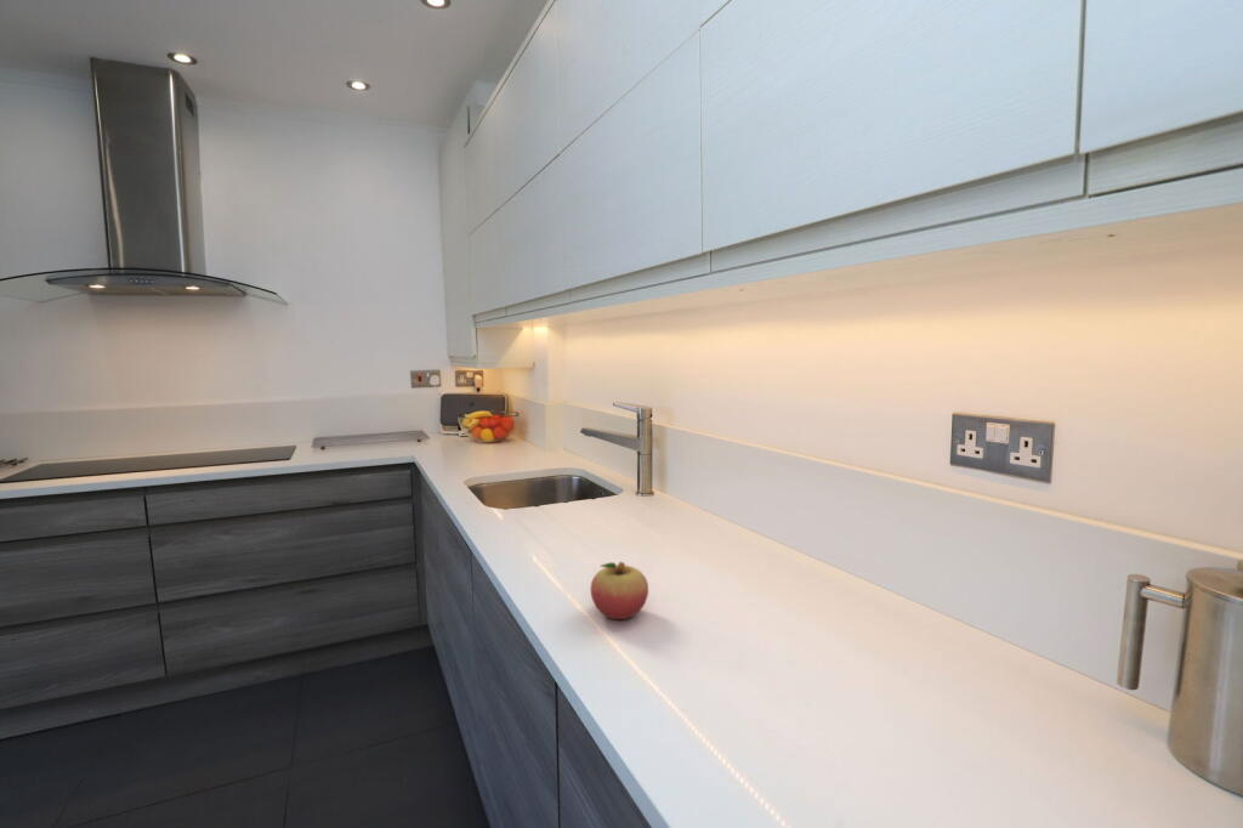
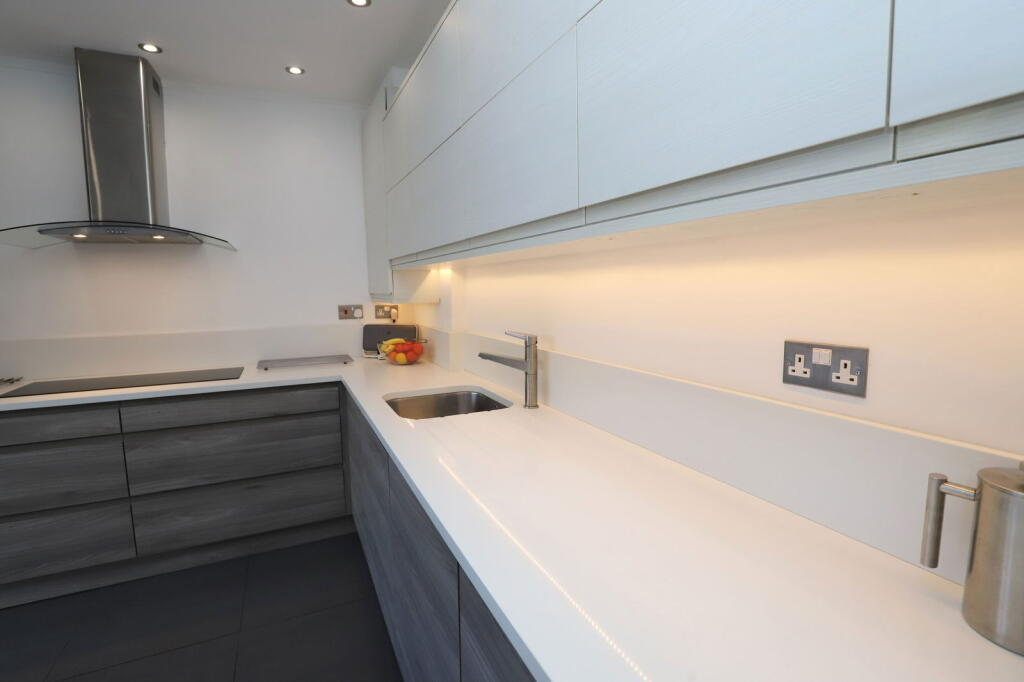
- fruit [589,561,649,620]
